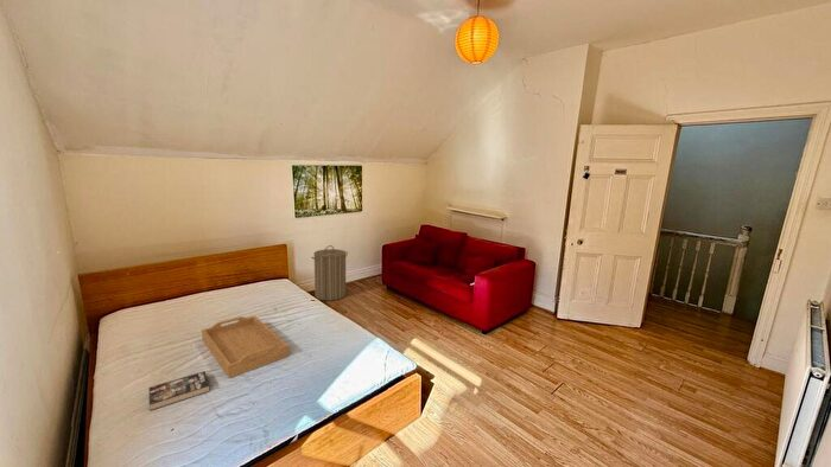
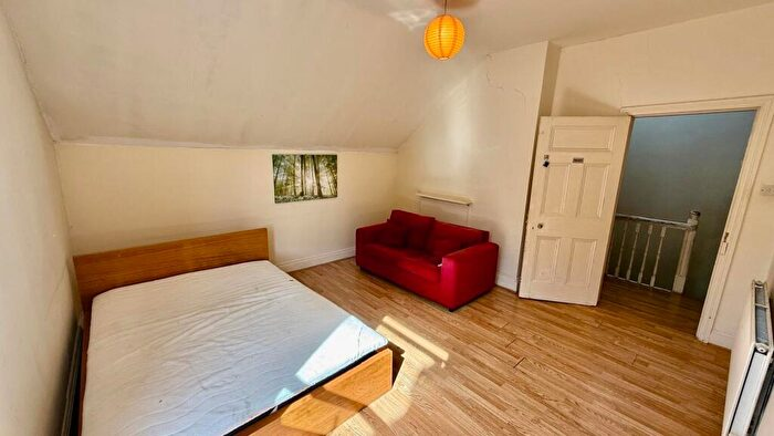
- book [148,370,211,412]
- serving tray [201,314,290,379]
- laundry hamper [311,244,349,302]
